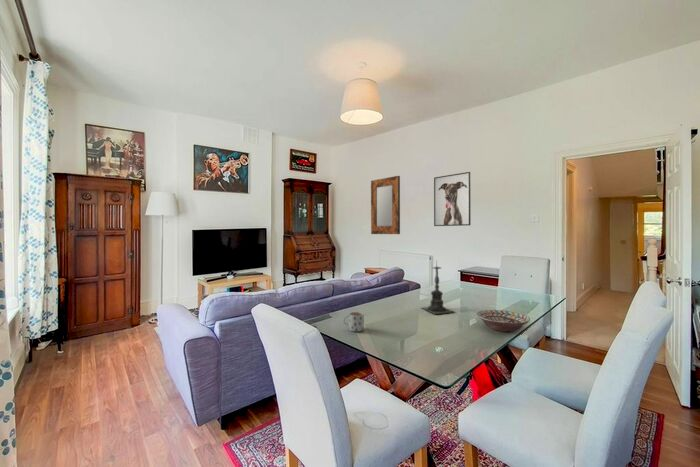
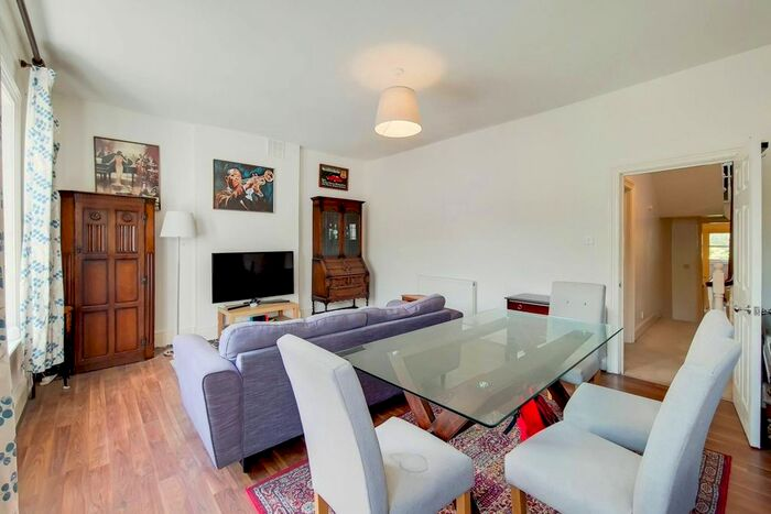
- mug [342,311,365,333]
- home mirror [370,175,401,235]
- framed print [433,171,472,227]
- candle holder [421,259,455,315]
- decorative bowl [476,309,531,333]
